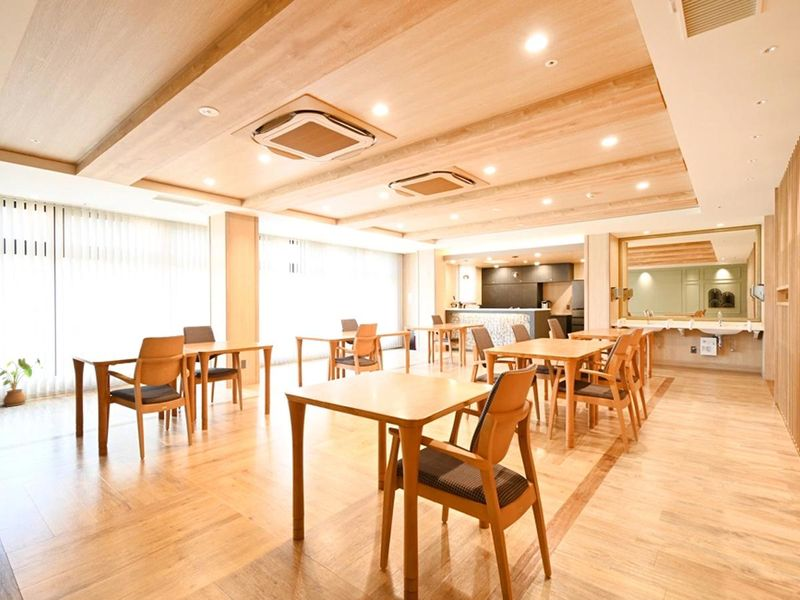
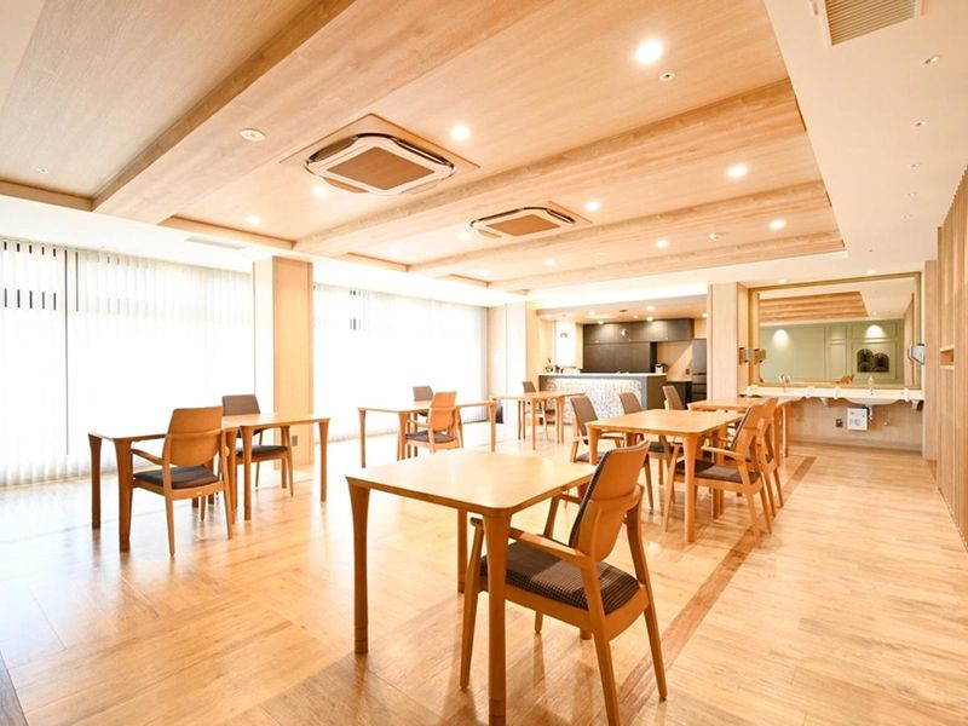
- house plant [0,357,43,407]
